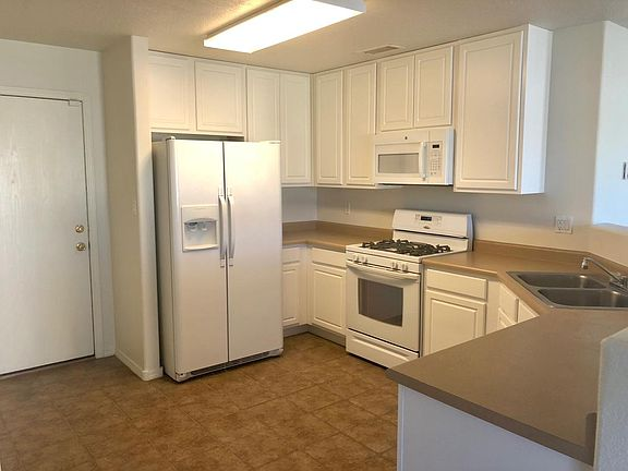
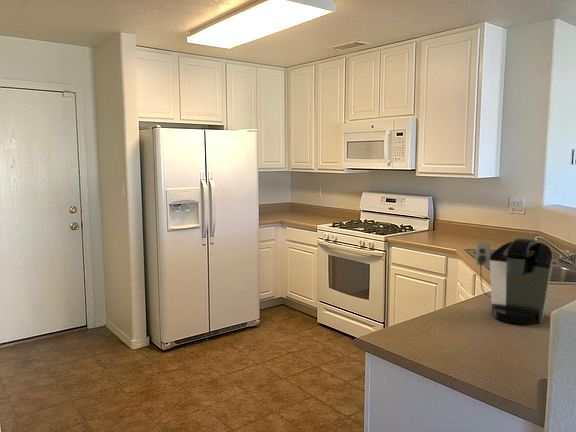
+ coffee maker [475,237,553,326]
